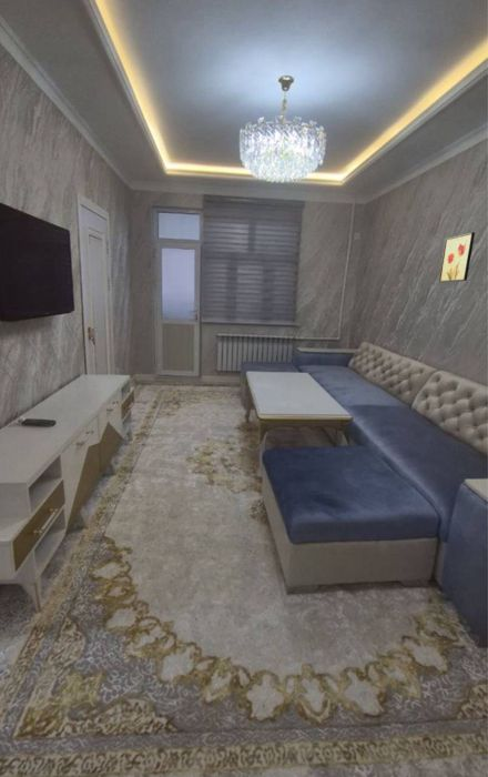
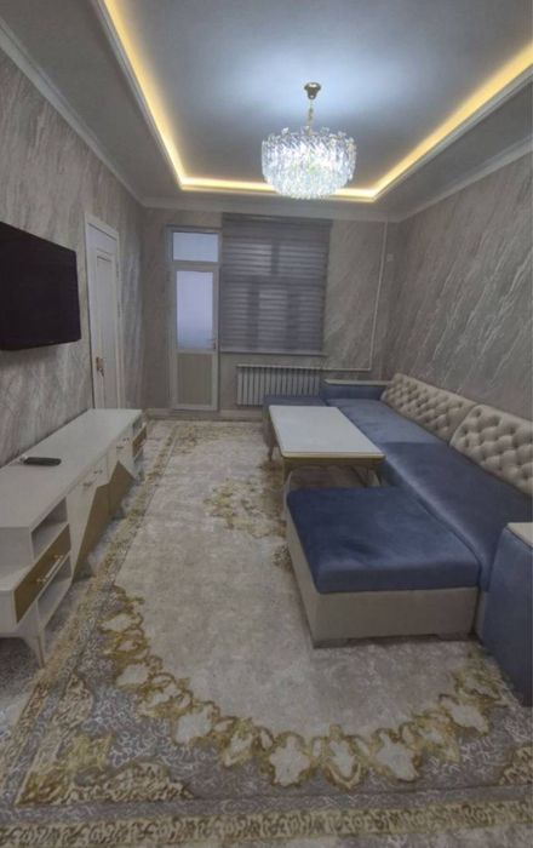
- wall art [438,231,476,283]
